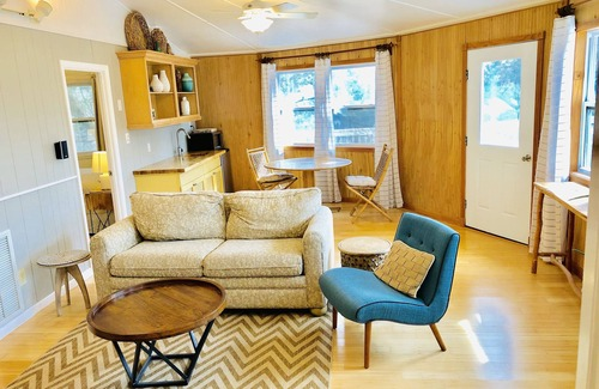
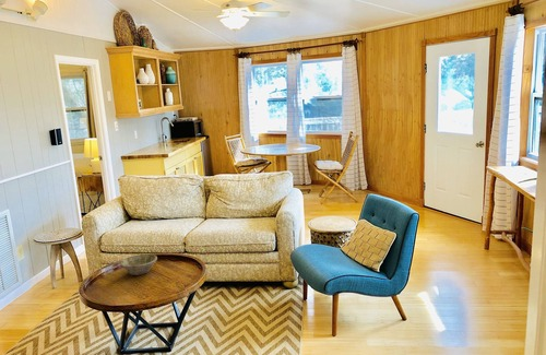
+ bowl [119,253,158,276]
